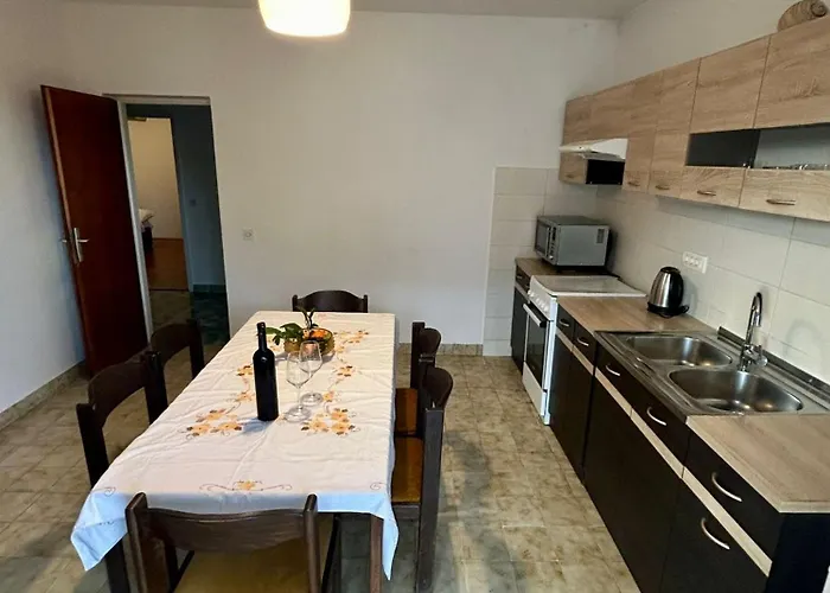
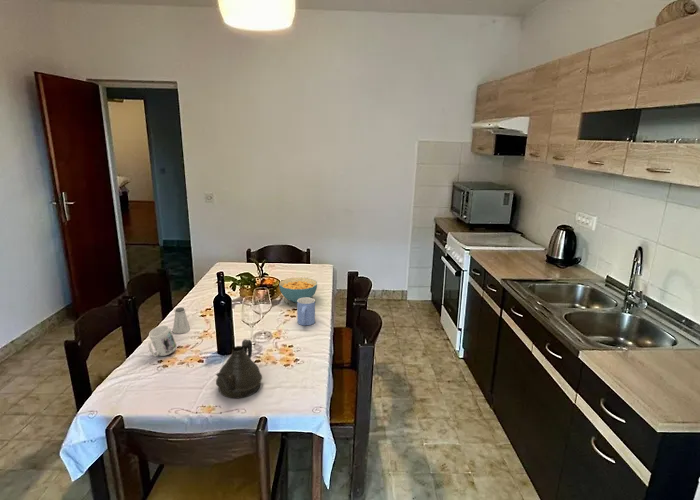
+ mug [296,297,316,326]
+ cereal bowl [278,277,318,304]
+ teapot [215,338,263,399]
+ mug [148,324,178,357]
+ saltshaker [172,307,191,335]
